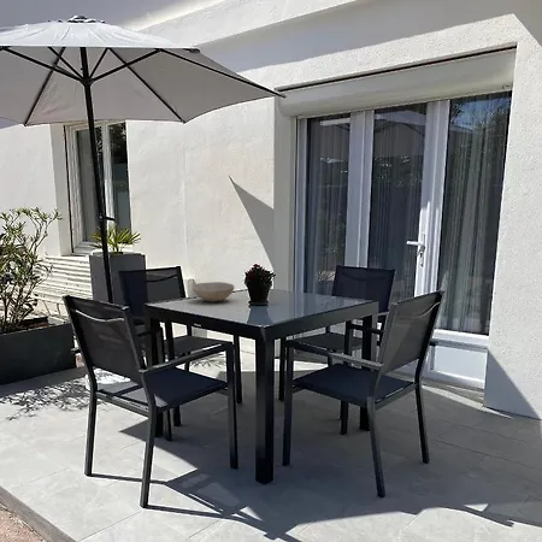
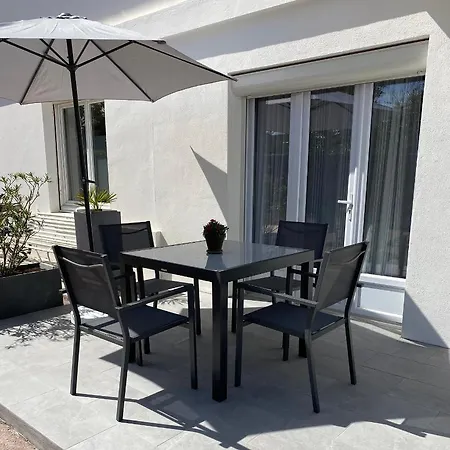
- bowl [192,281,236,304]
